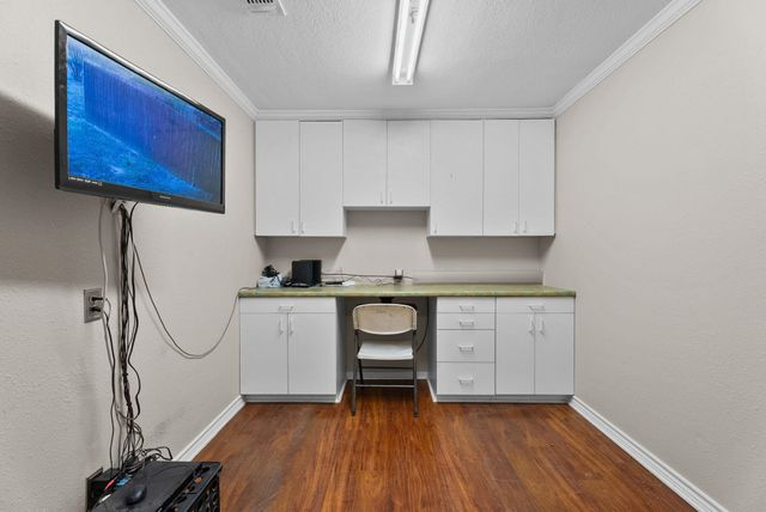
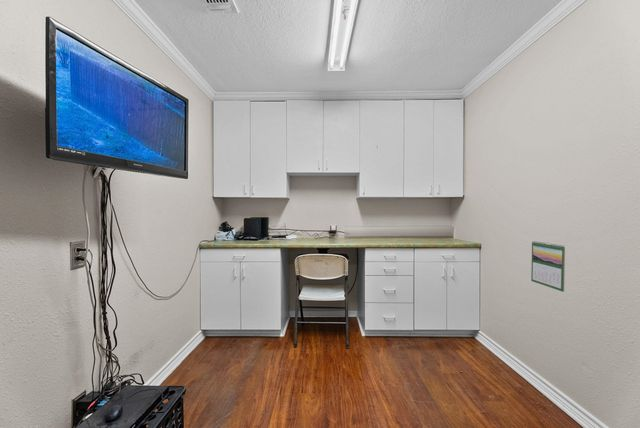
+ calendar [530,240,566,293]
